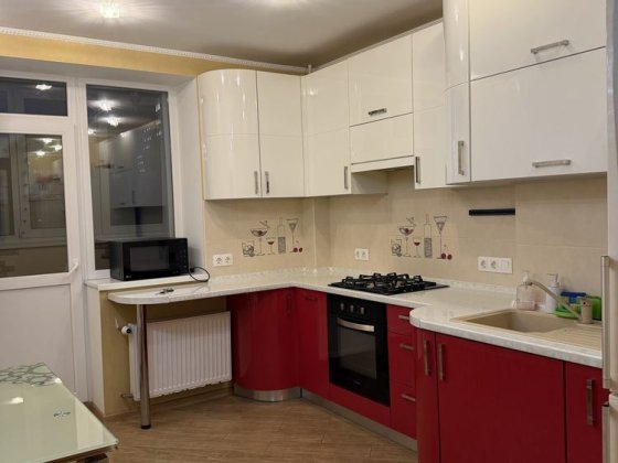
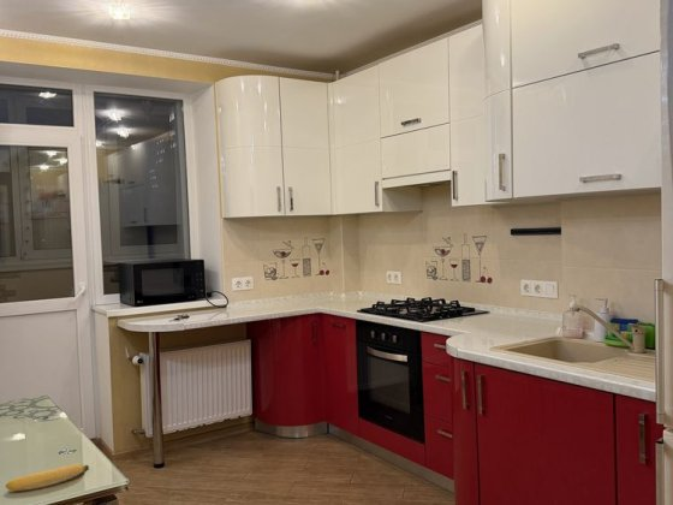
+ banana [5,463,90,492]
